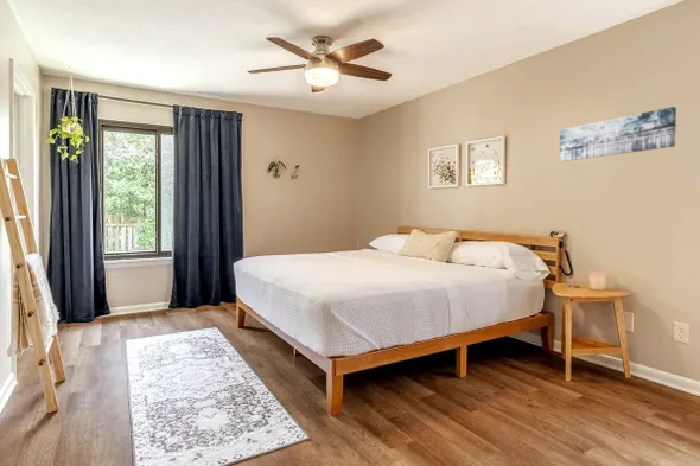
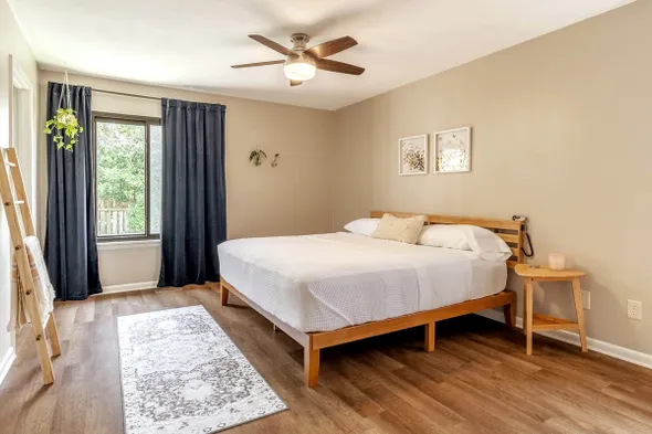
- wall art [559,106,677,162]
